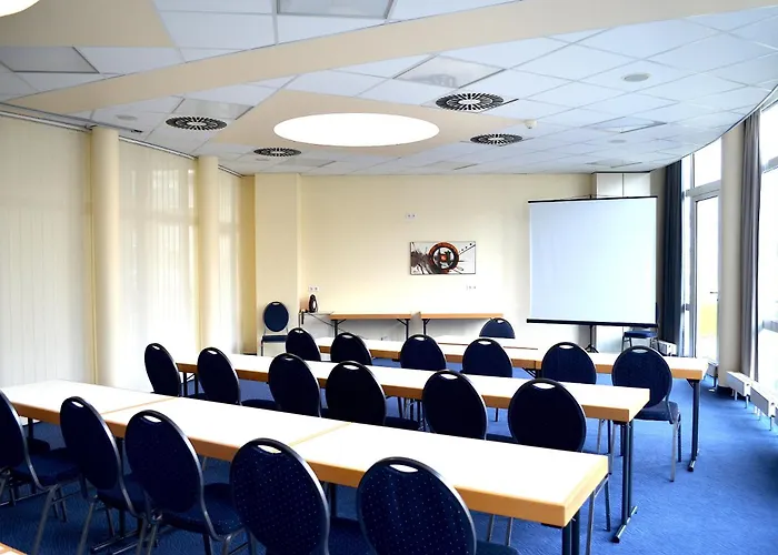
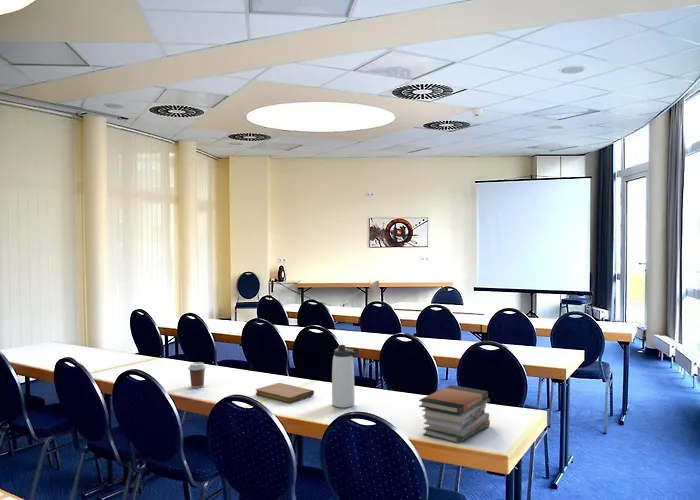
+ book stack [418,384,491,445]
+ coffee cup [187,361,207,389]
+ thermos bottle [331,344,361,409]
+ notebook [255,382,315,404]
